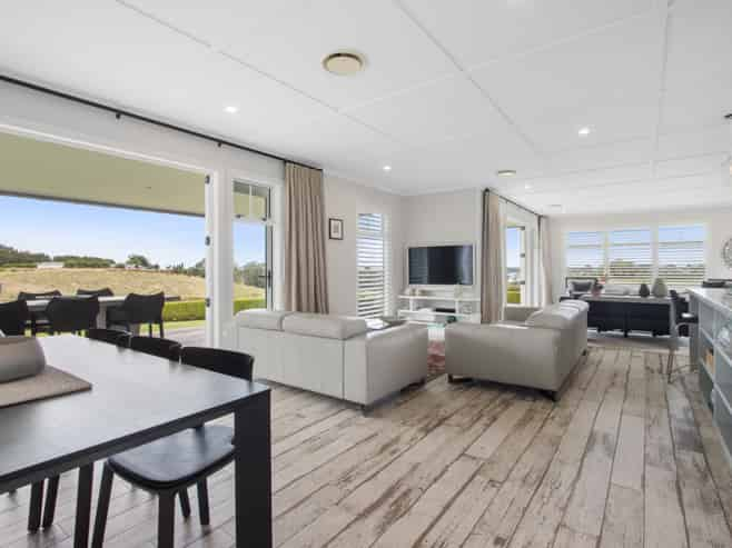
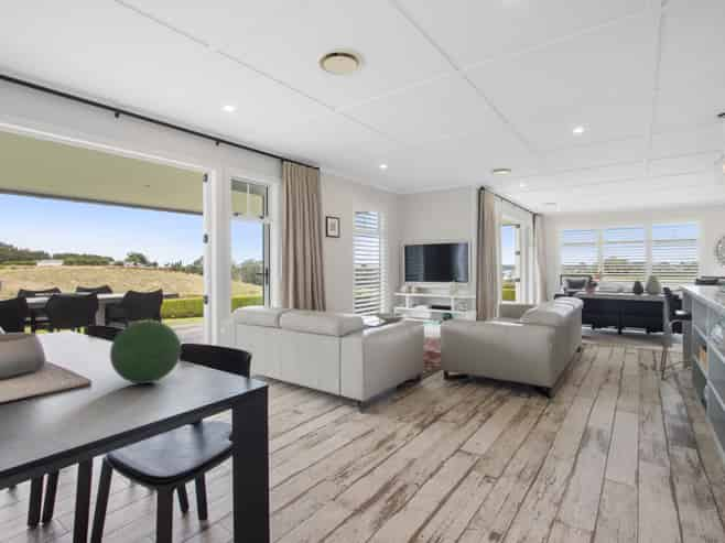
+ decorative orb [109,319,182,384]
